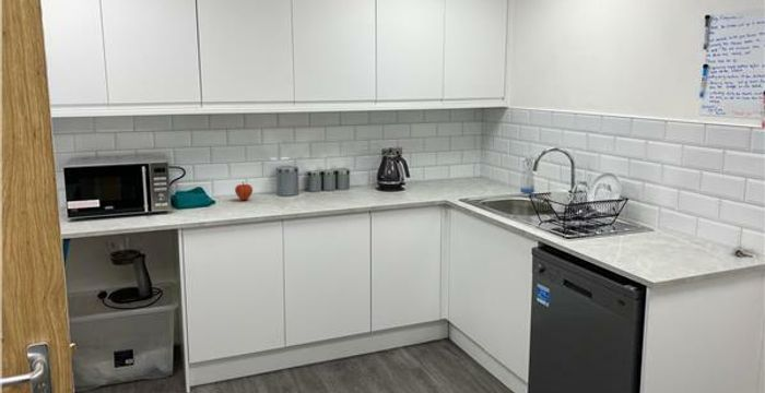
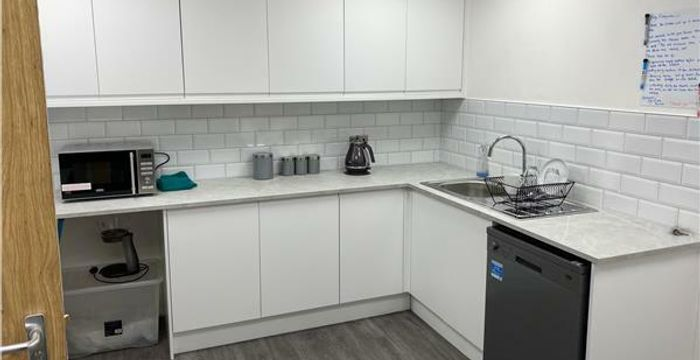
- fruit [234,181,254,202]
